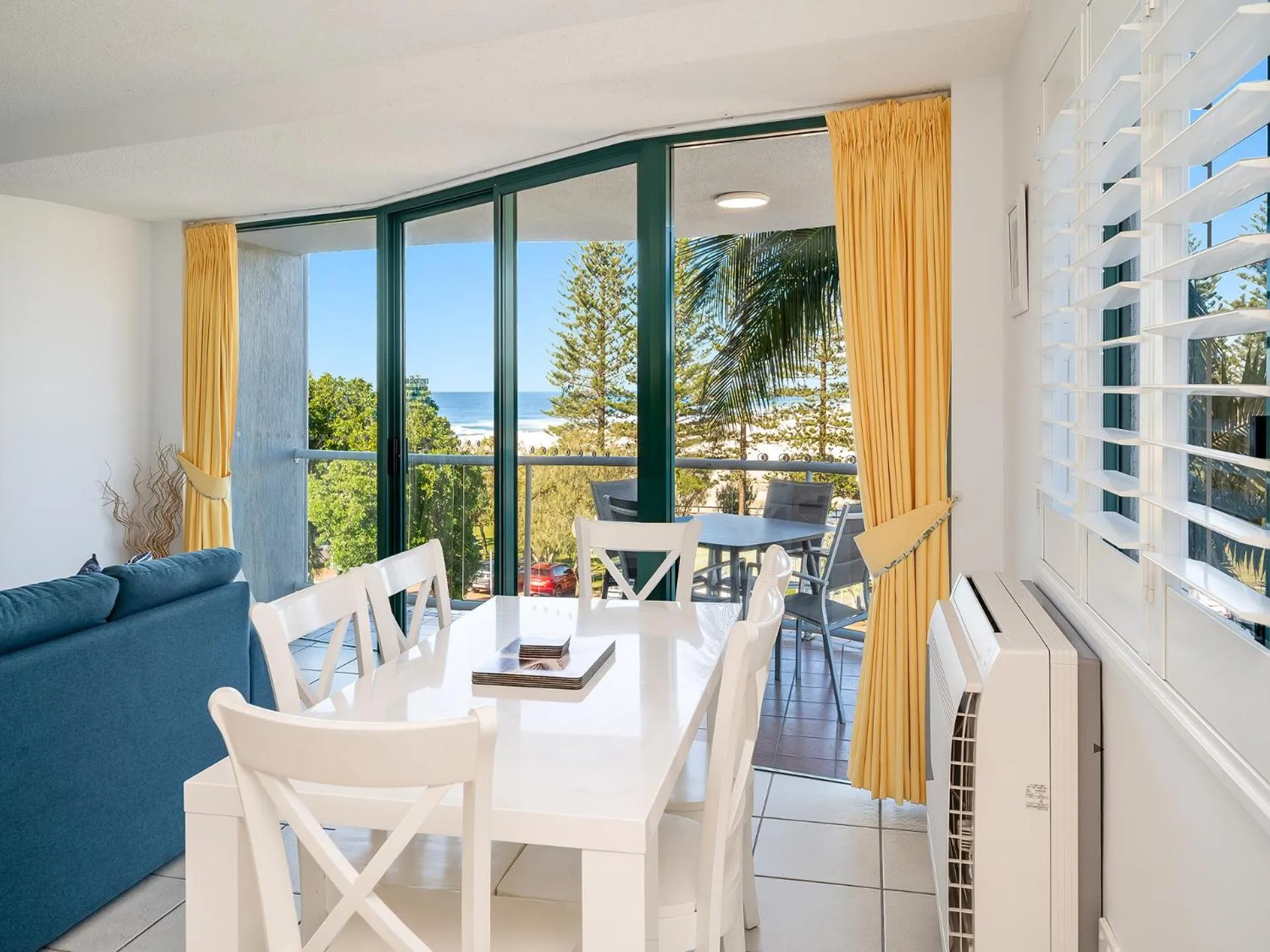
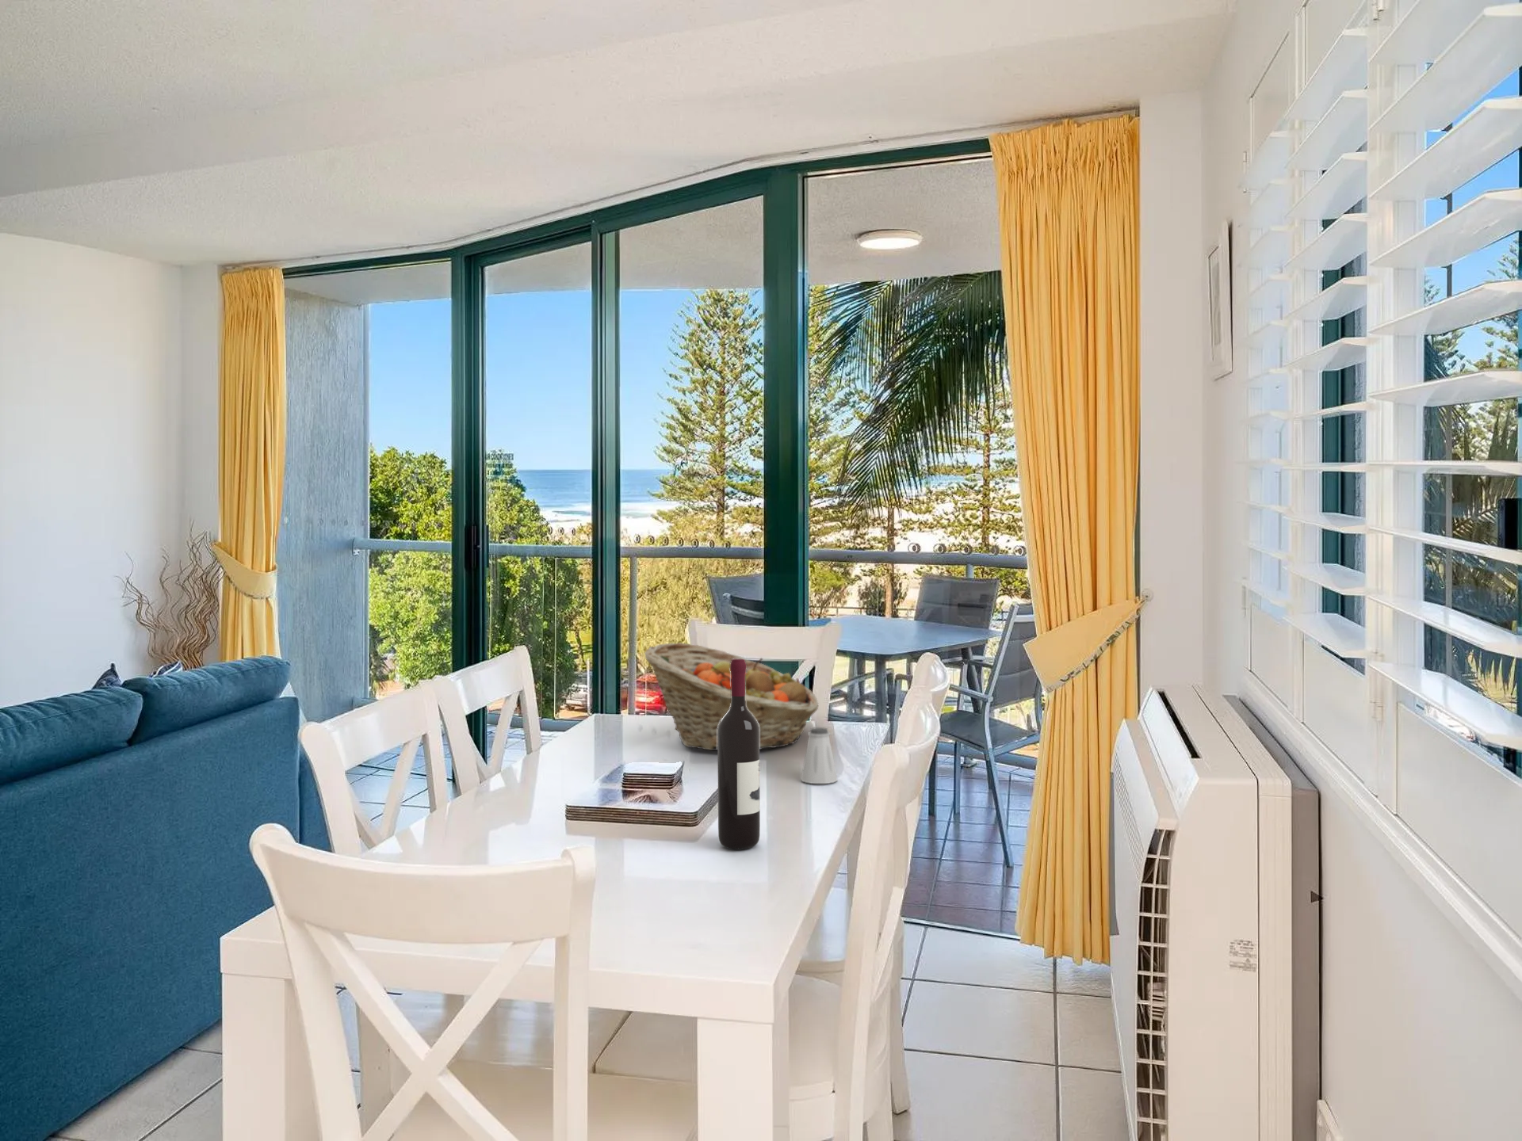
+ saltshaker [799,726,839,784]
+ wine bottle [717,658,761,850]
+ fruit basket [644,641,819,751]
